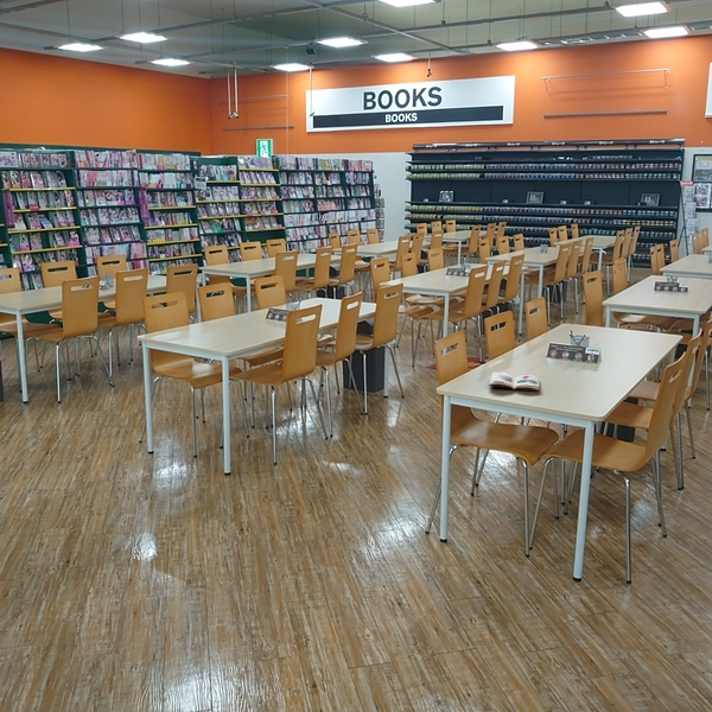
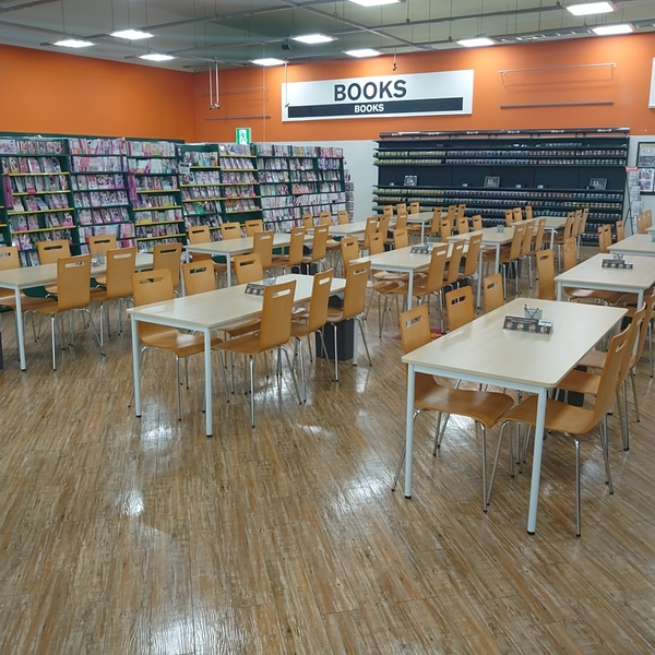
- book [488,371,541,393]
